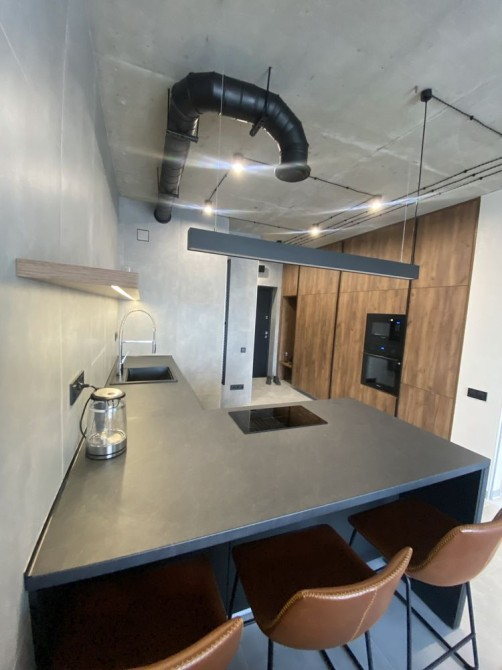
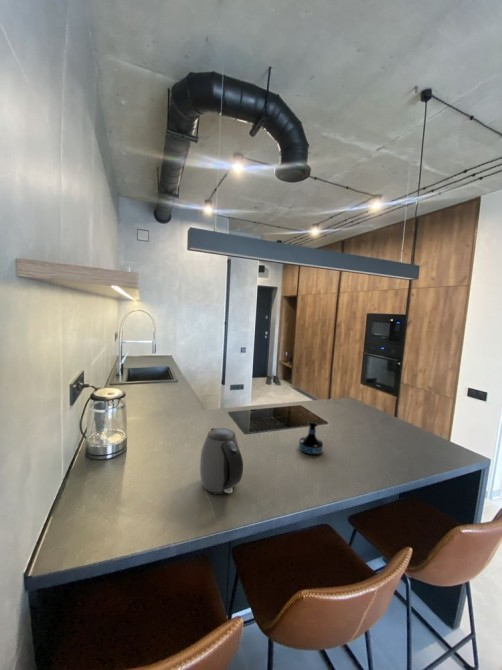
+ tequila bottle [298,420,324,456]
+ kettle [199,427,244,496]
